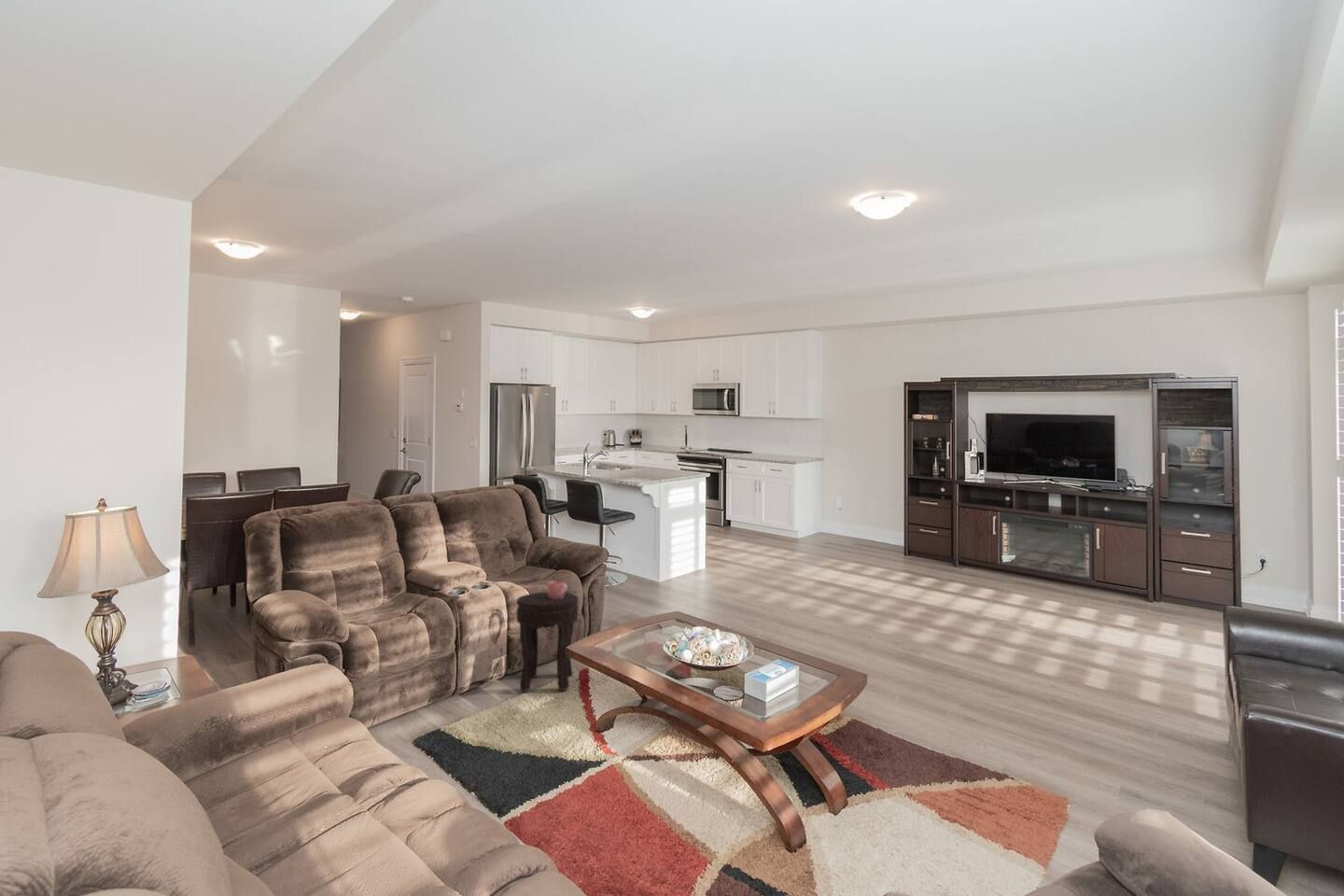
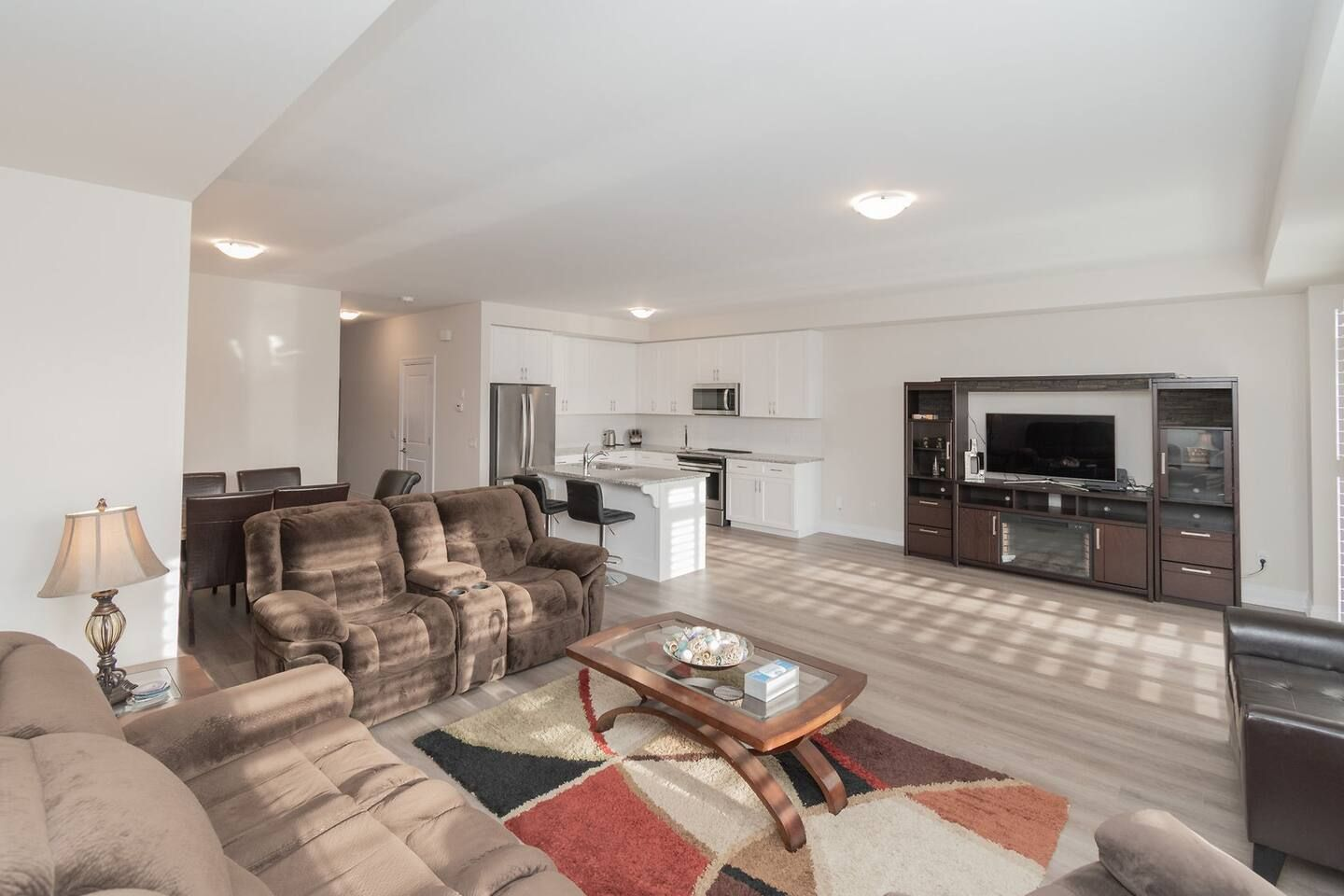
- mug [547,580,568,599]
- side table [515,591,579,692]
